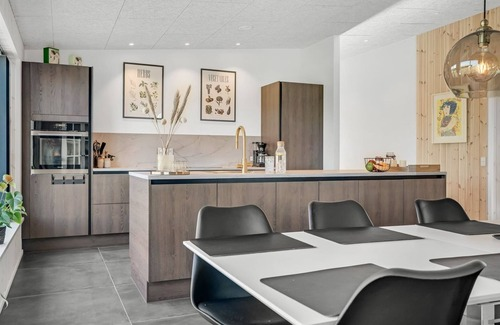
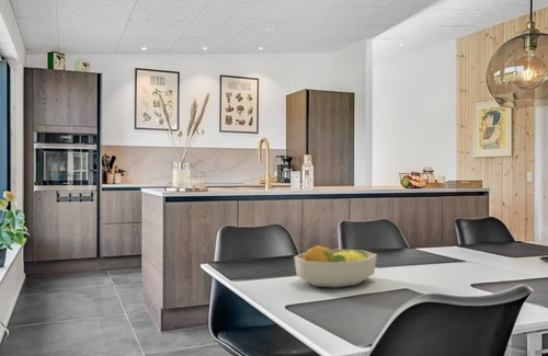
+ fruit bowl [293,244,378,289]
